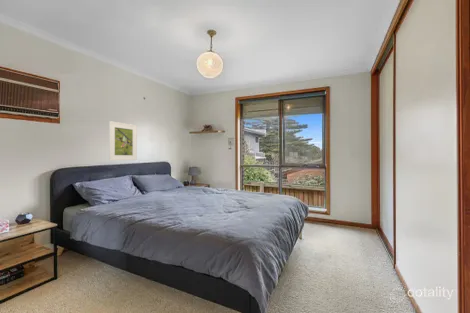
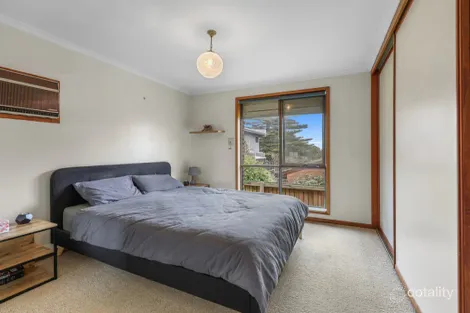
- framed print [108,120,138,161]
